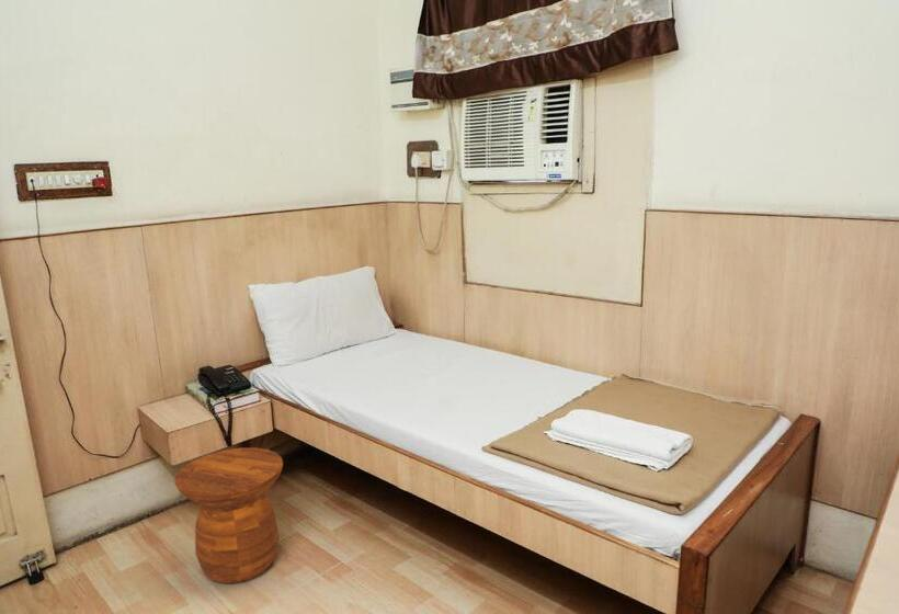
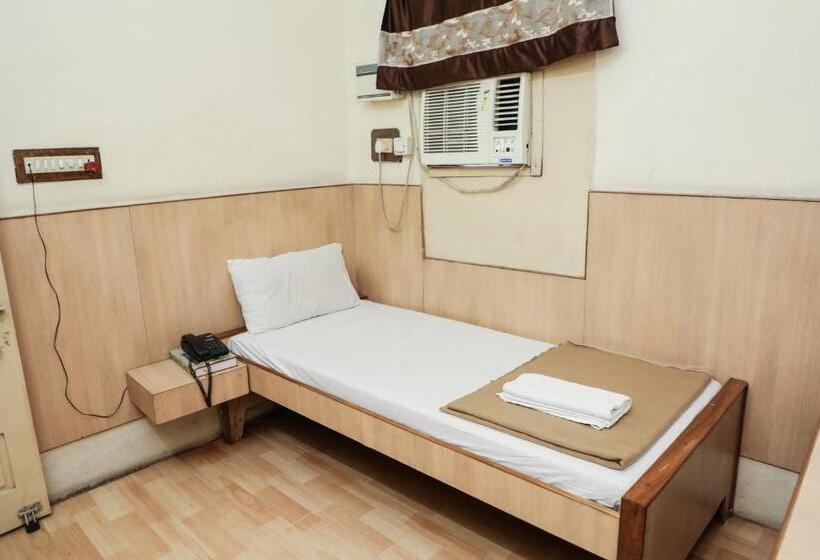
- side table [173,446,284,584]
